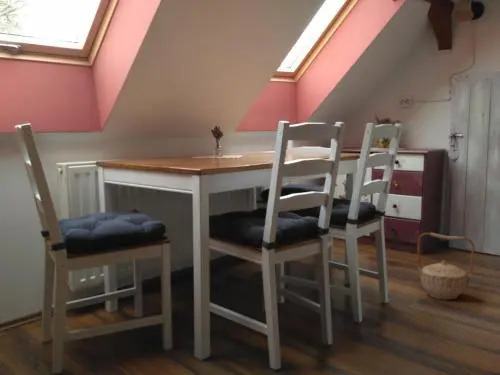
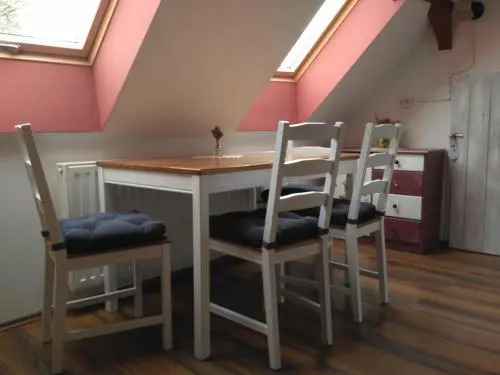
- basket [416,231,476,301]
